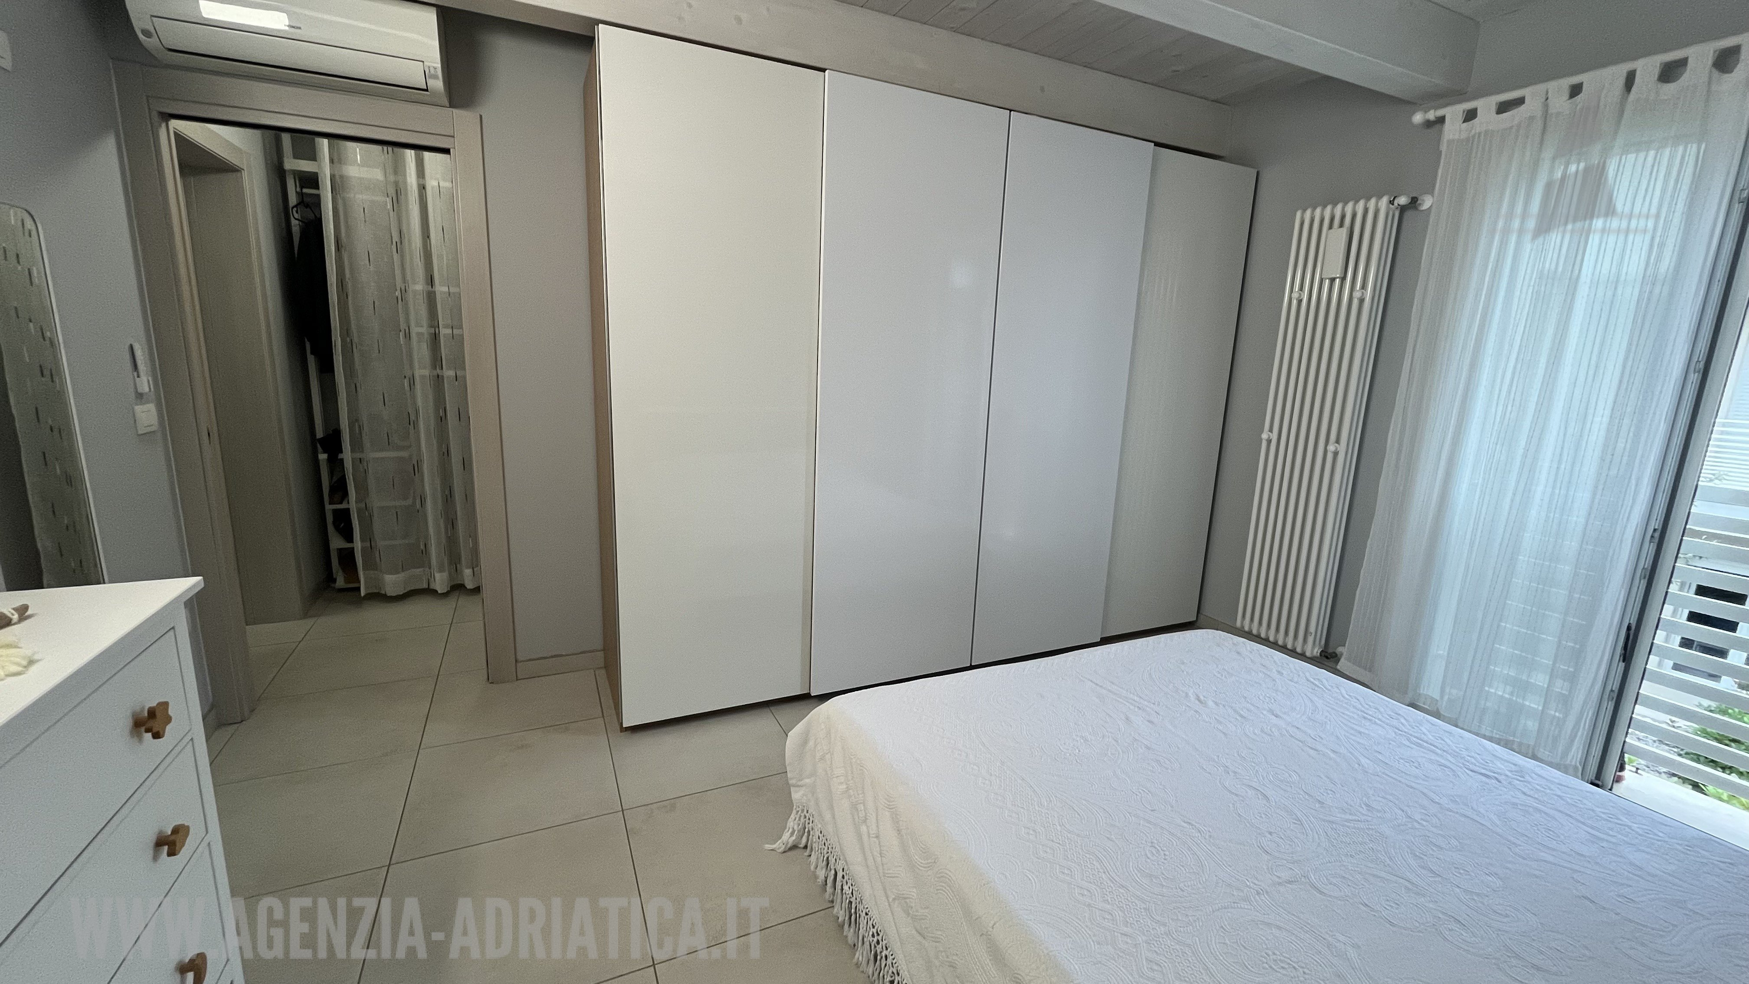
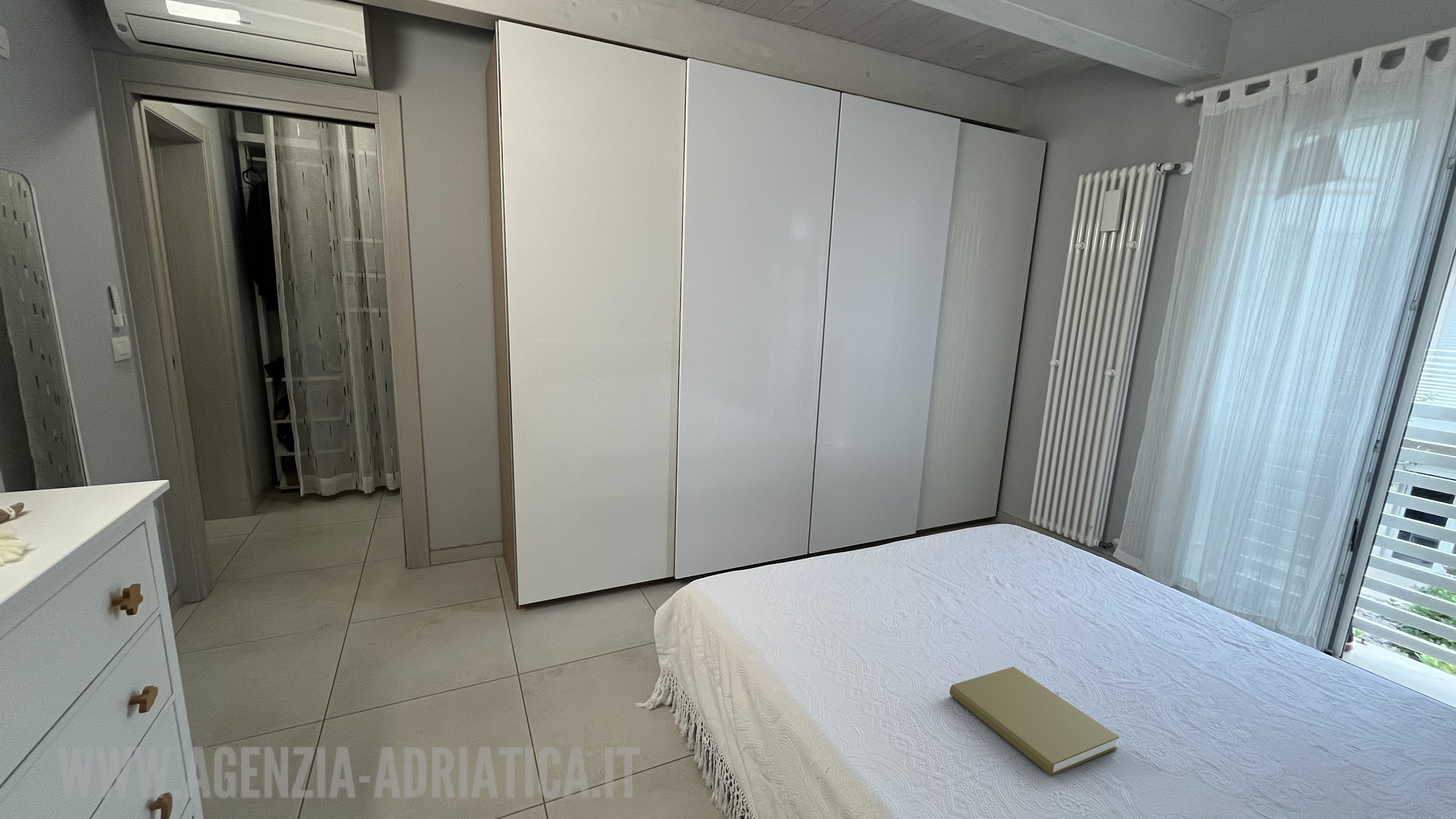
+ book [949,666,1119,776]
